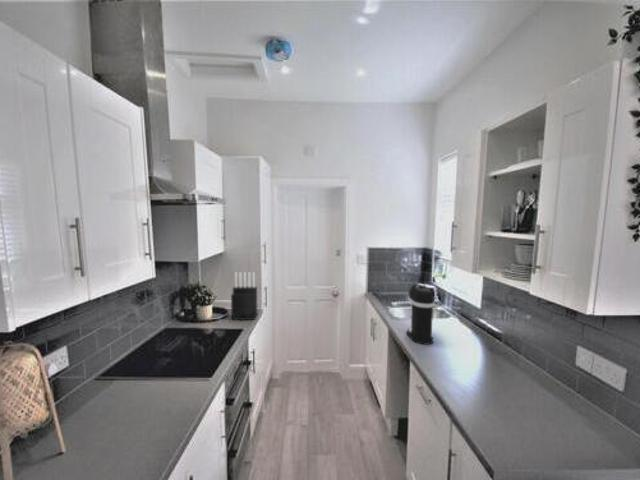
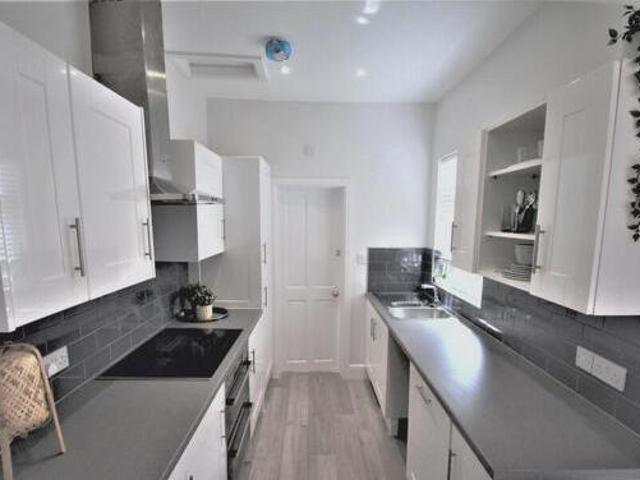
- coffee maker [406,282,436,346]
- knife block [230,271,258,321]
